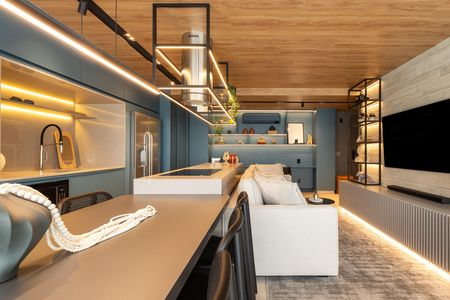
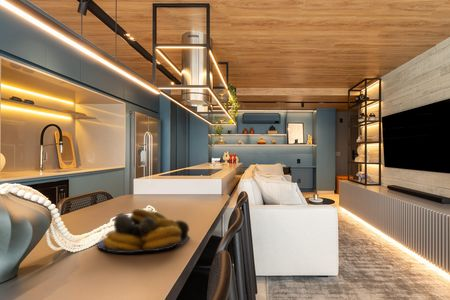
+ fruit bowl [96,208,191,254]
